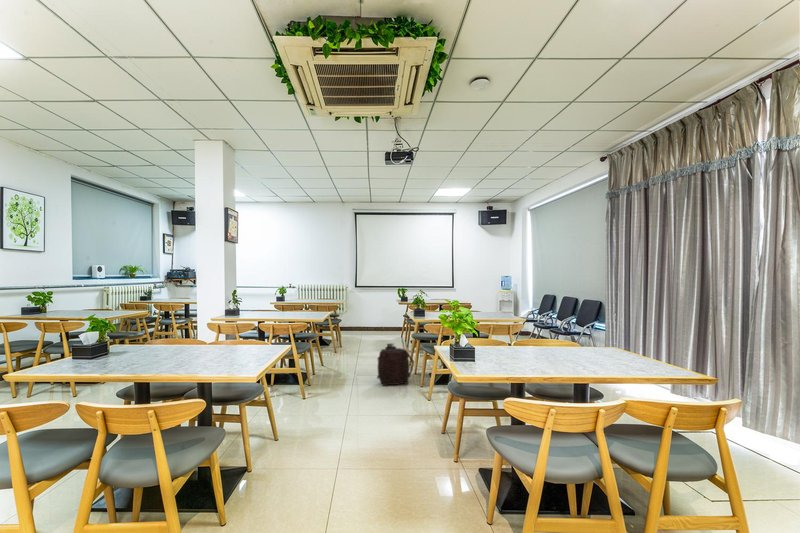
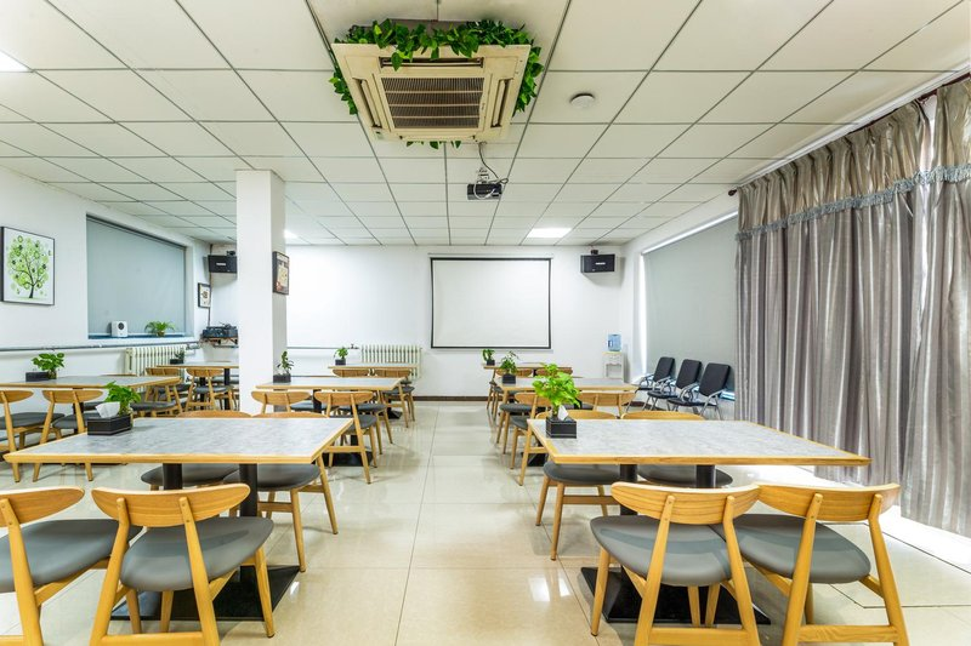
- backpack [376,342,415,387]
